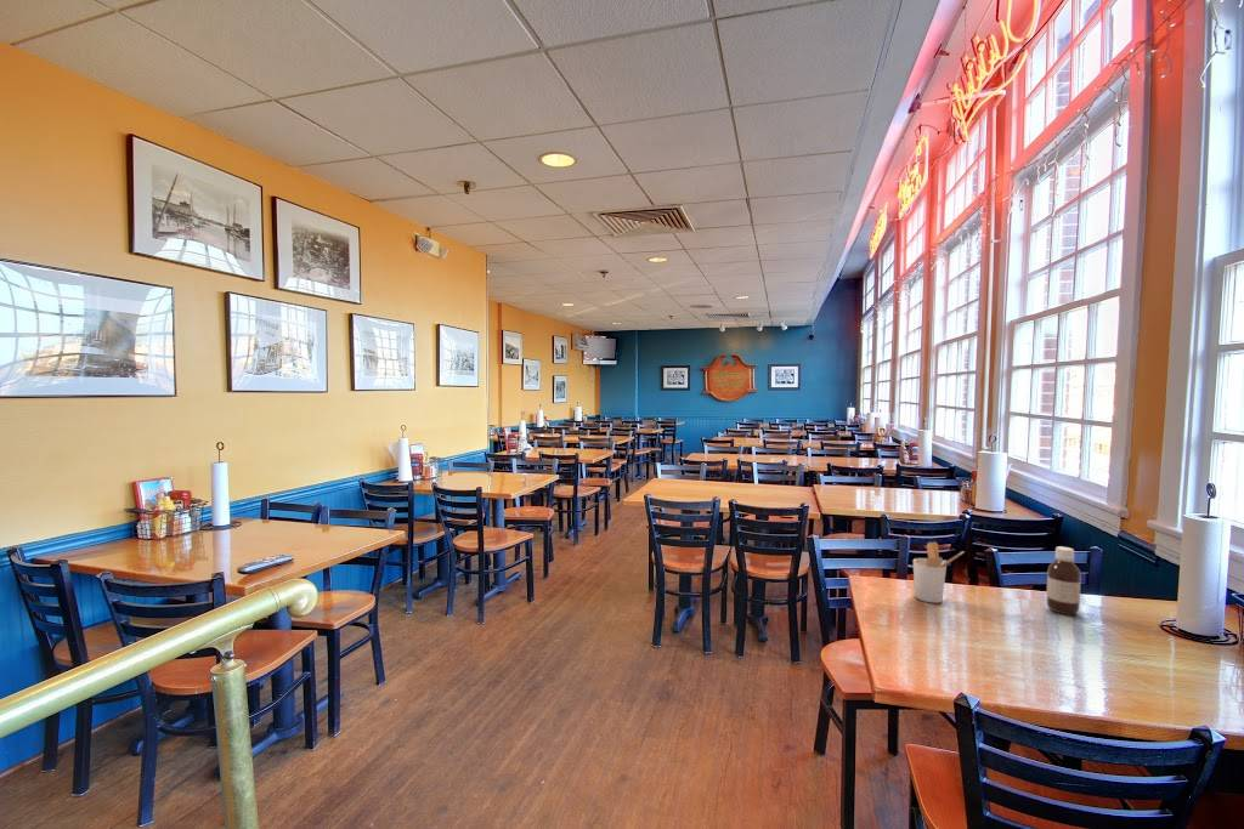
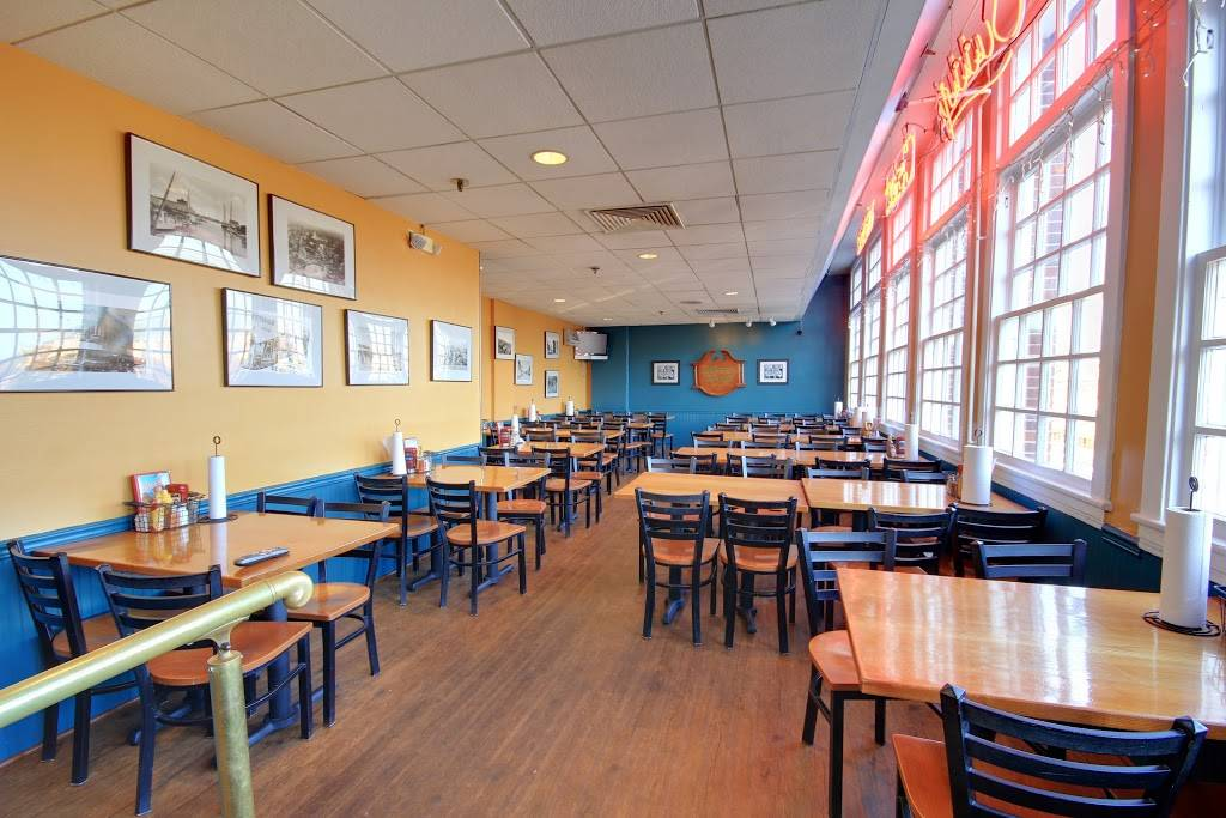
- utensil holder [912,541,966,604]
- bottle [1046,545,1082,615]
